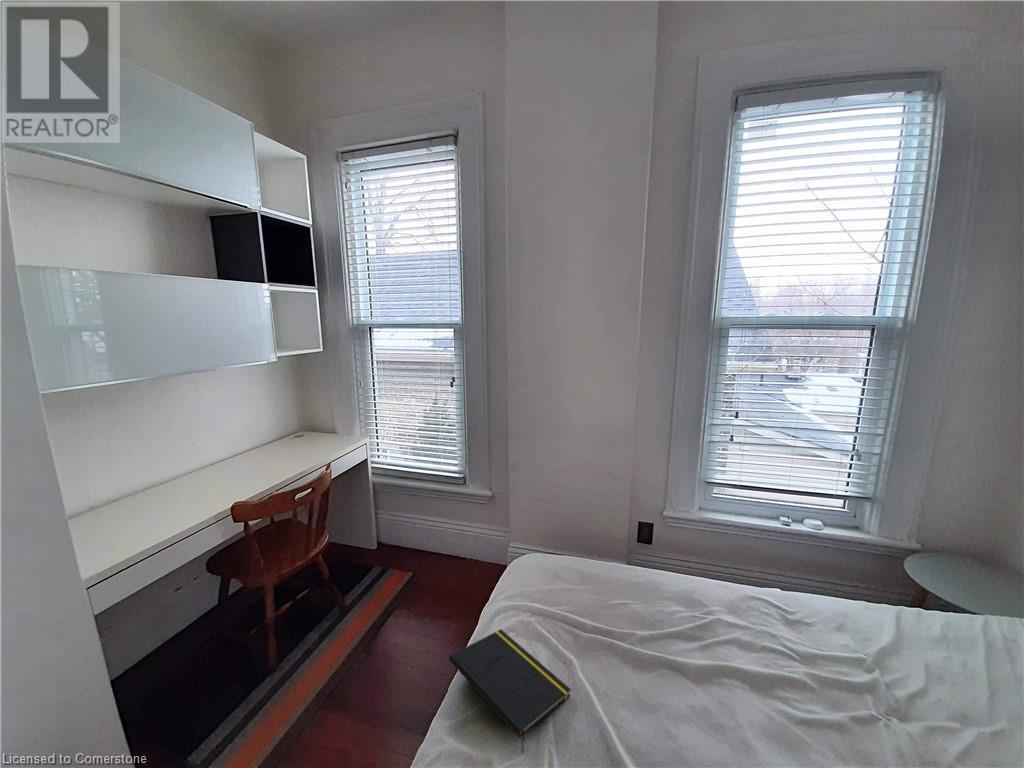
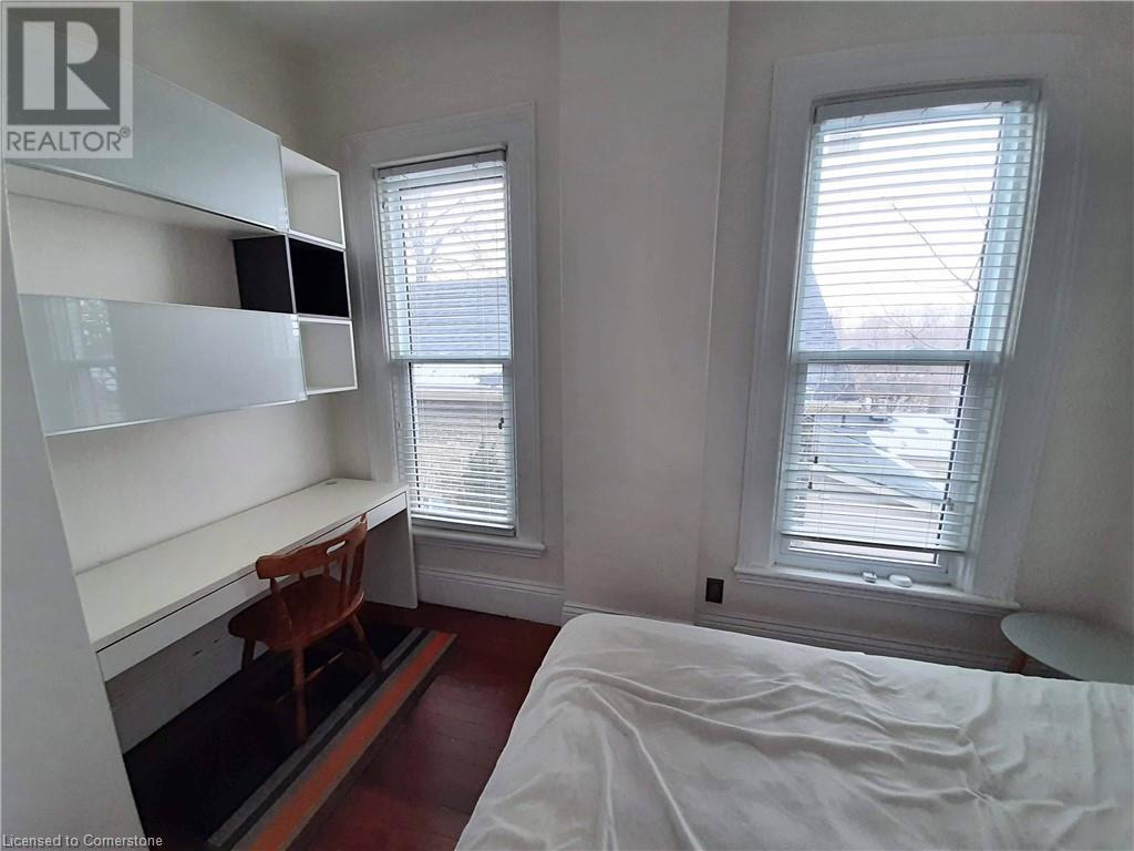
- notepad [448,628,572,755]
